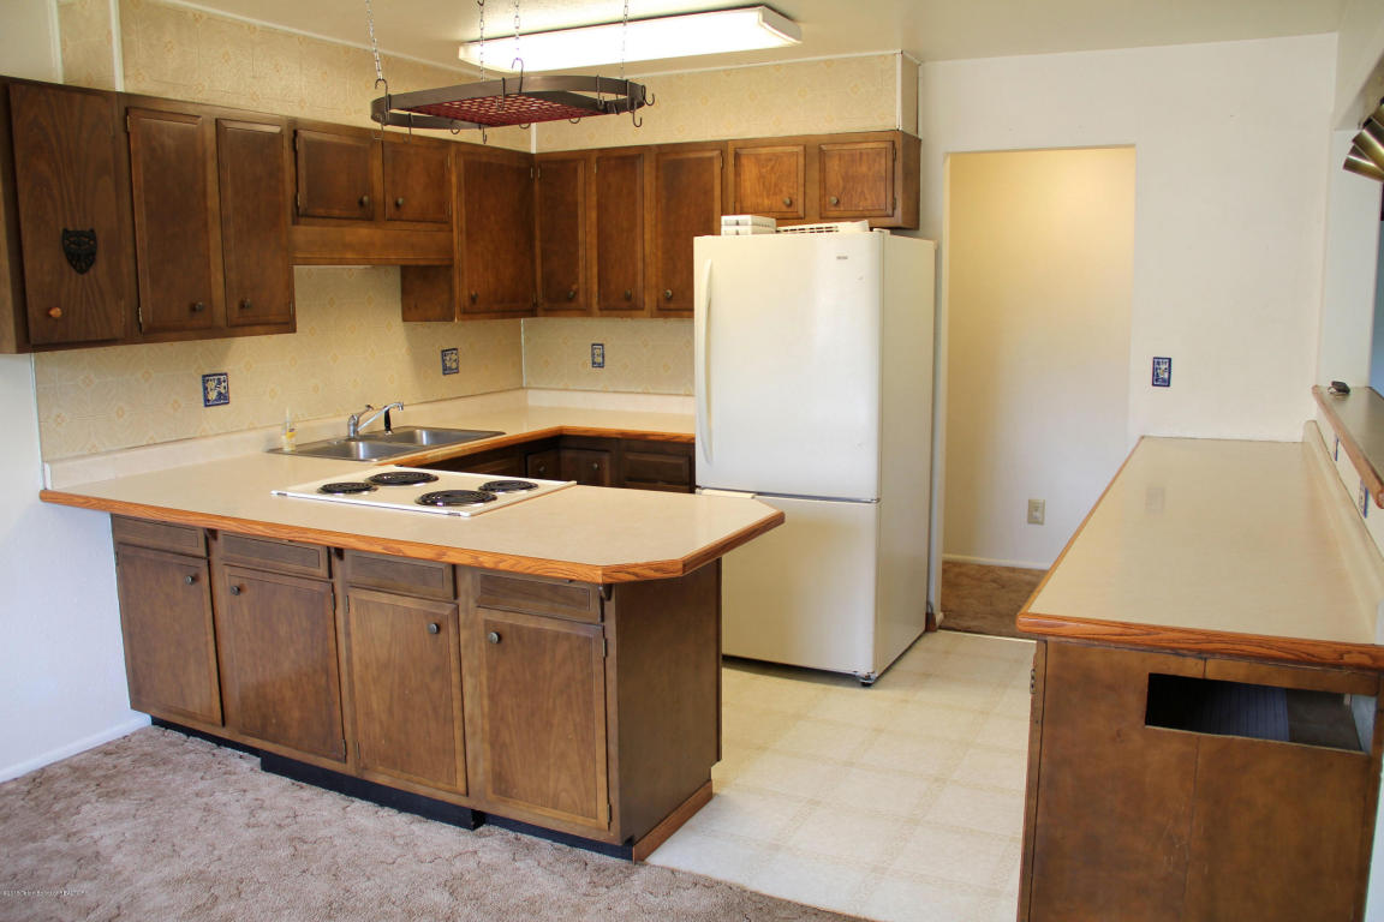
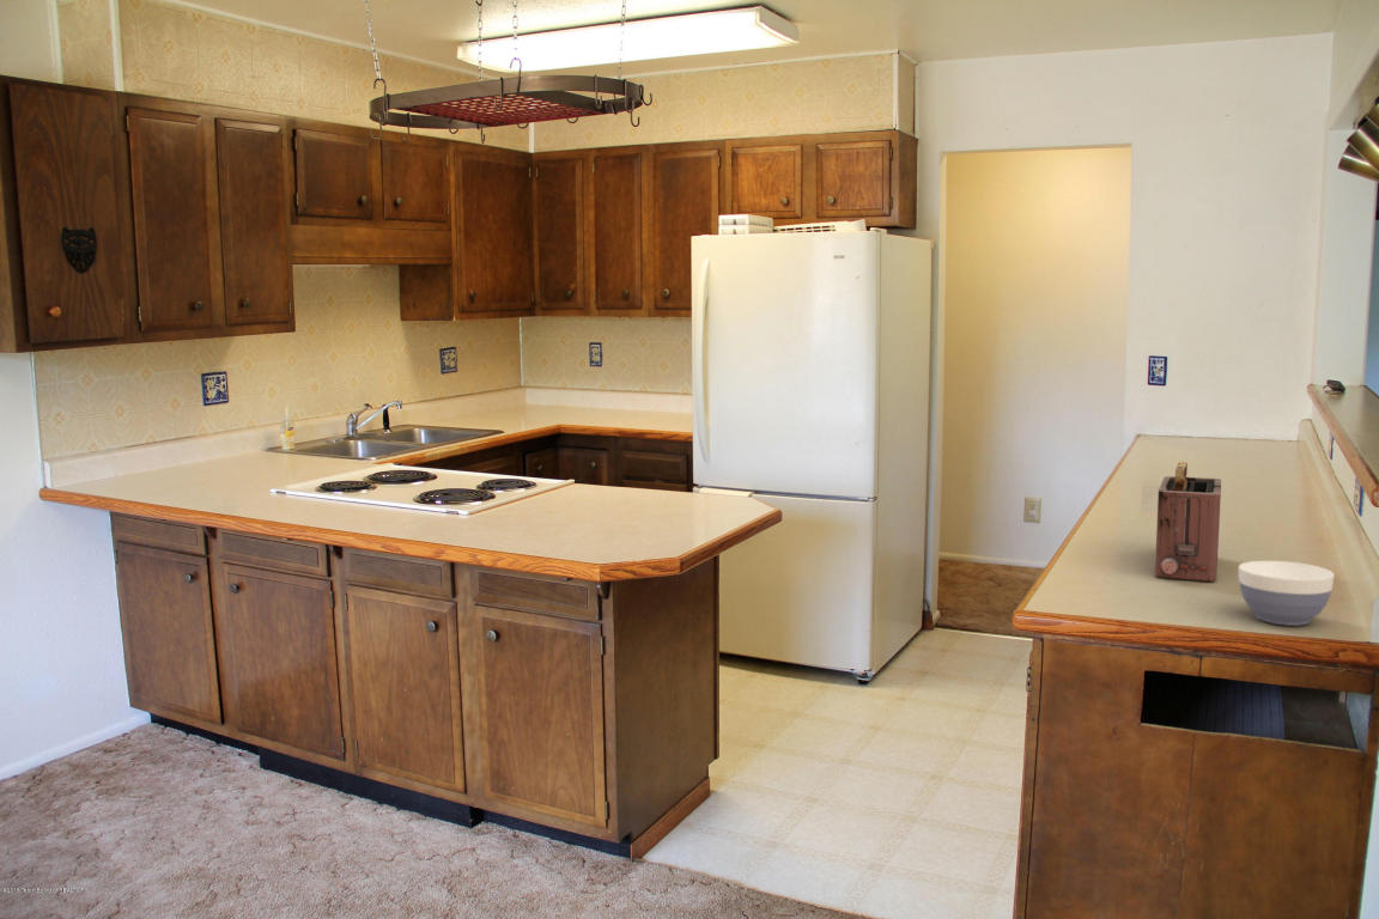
+ toaster [1154,461,1222,583]
+ bowl [1238,560,1335,627]
